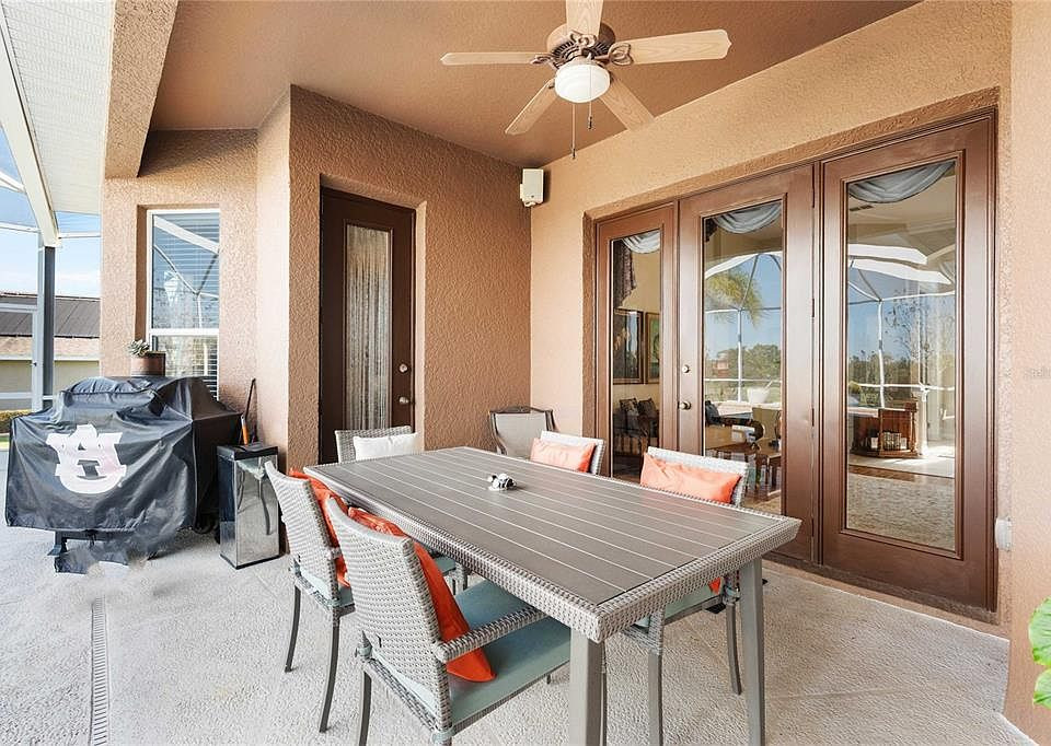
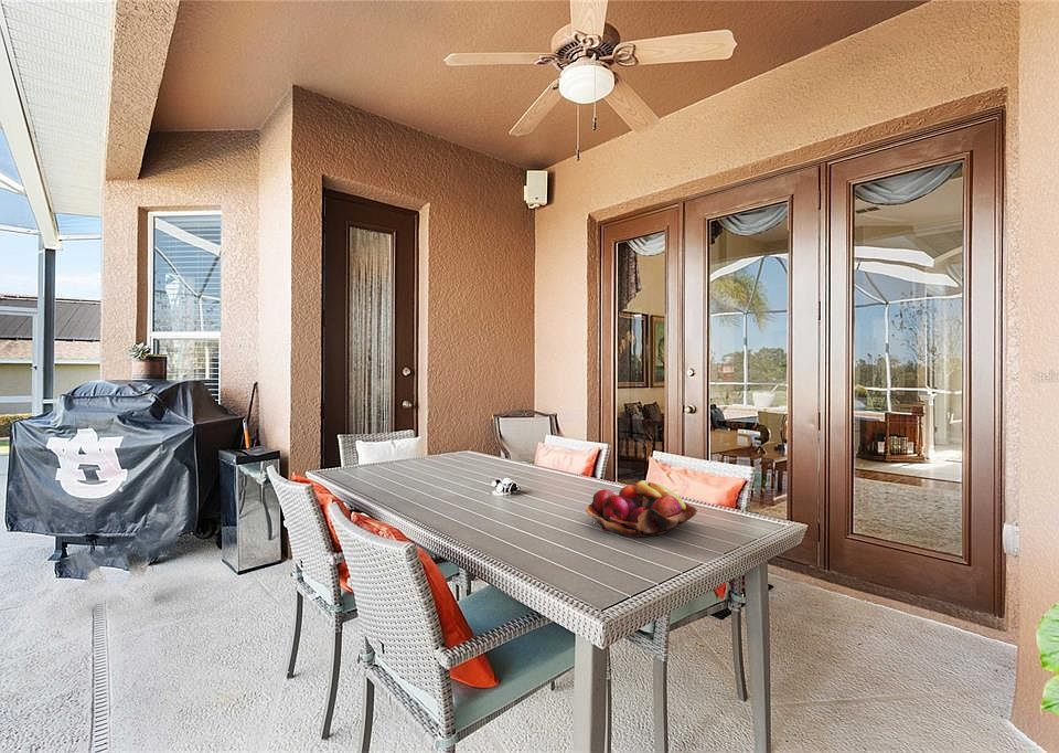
+ fruit basket [586,479,698,539]
